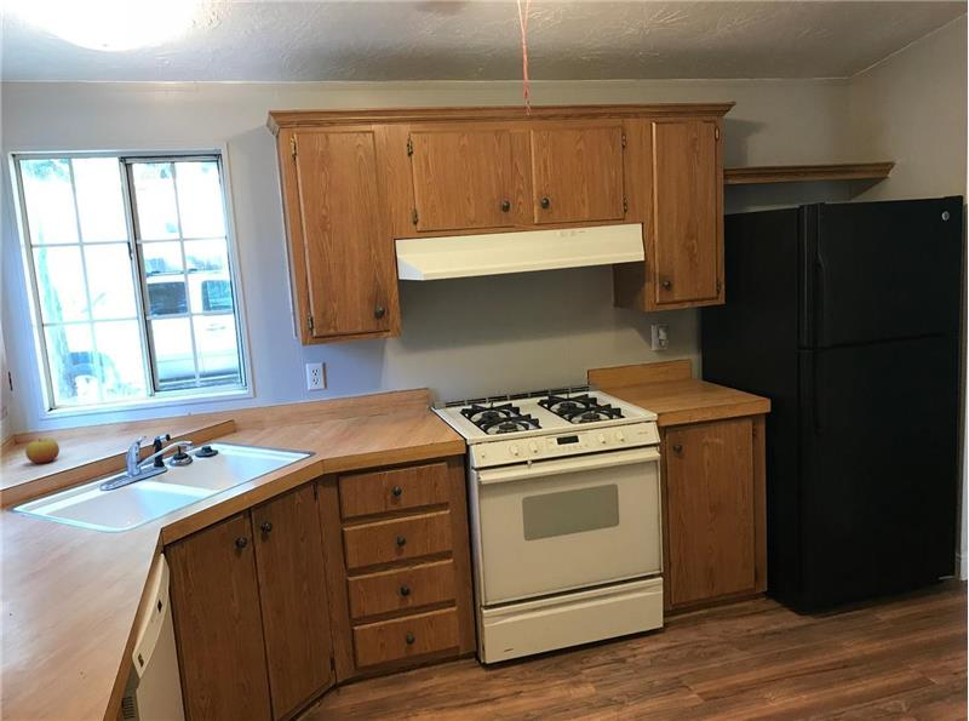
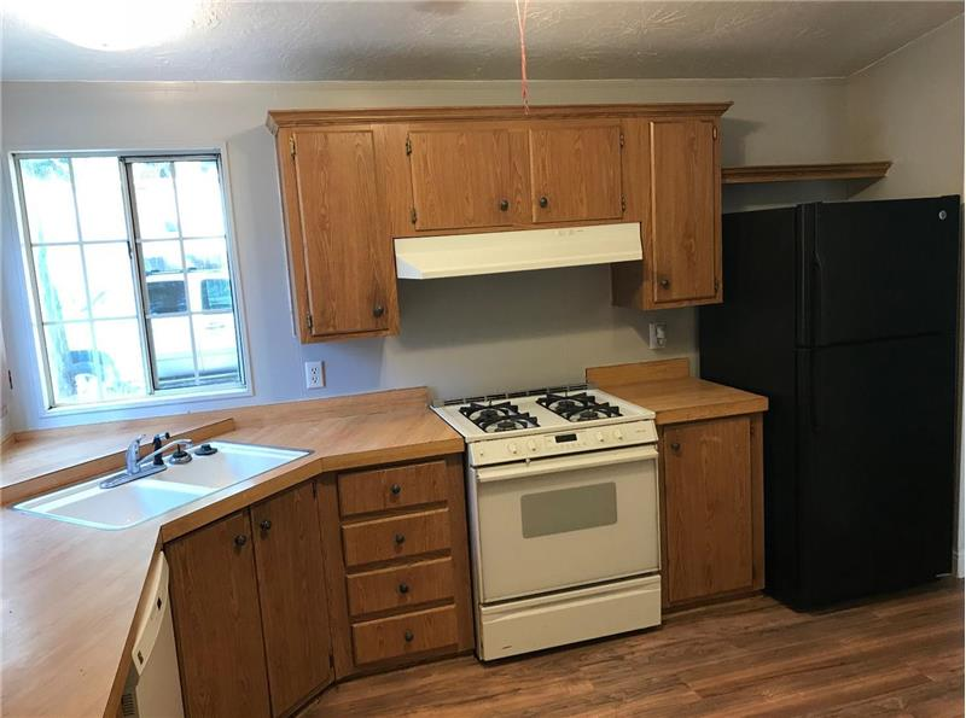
- apple [24,437,61,464]
